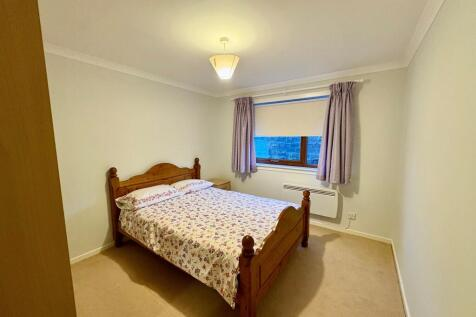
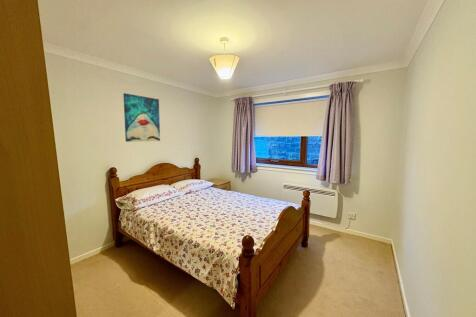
+ wall art [122,92,161,143]
